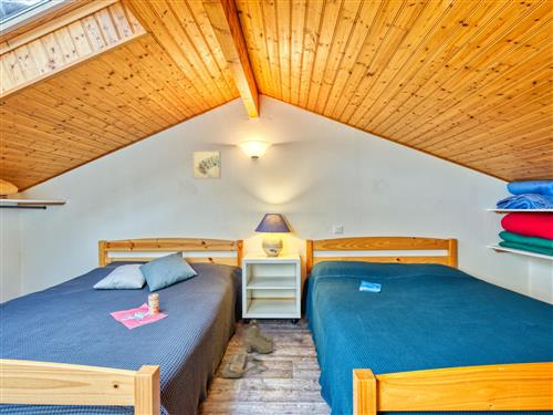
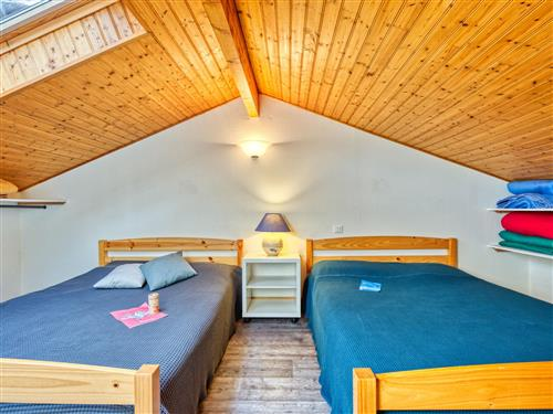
- wall art [191,149,222,180]
- bag [221,353,265,380]
- boots [244,318,274,355]
